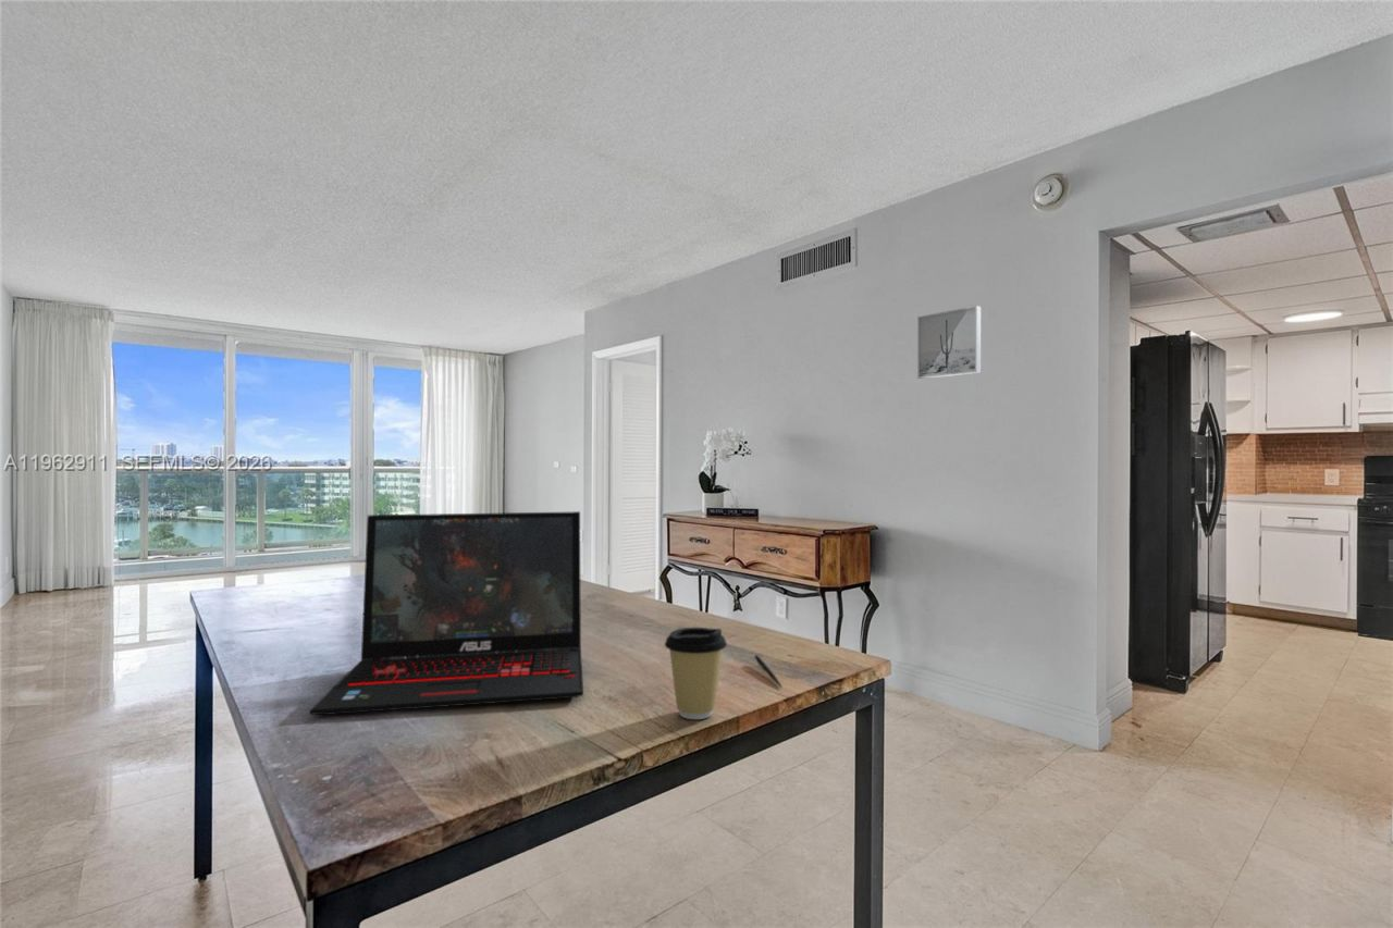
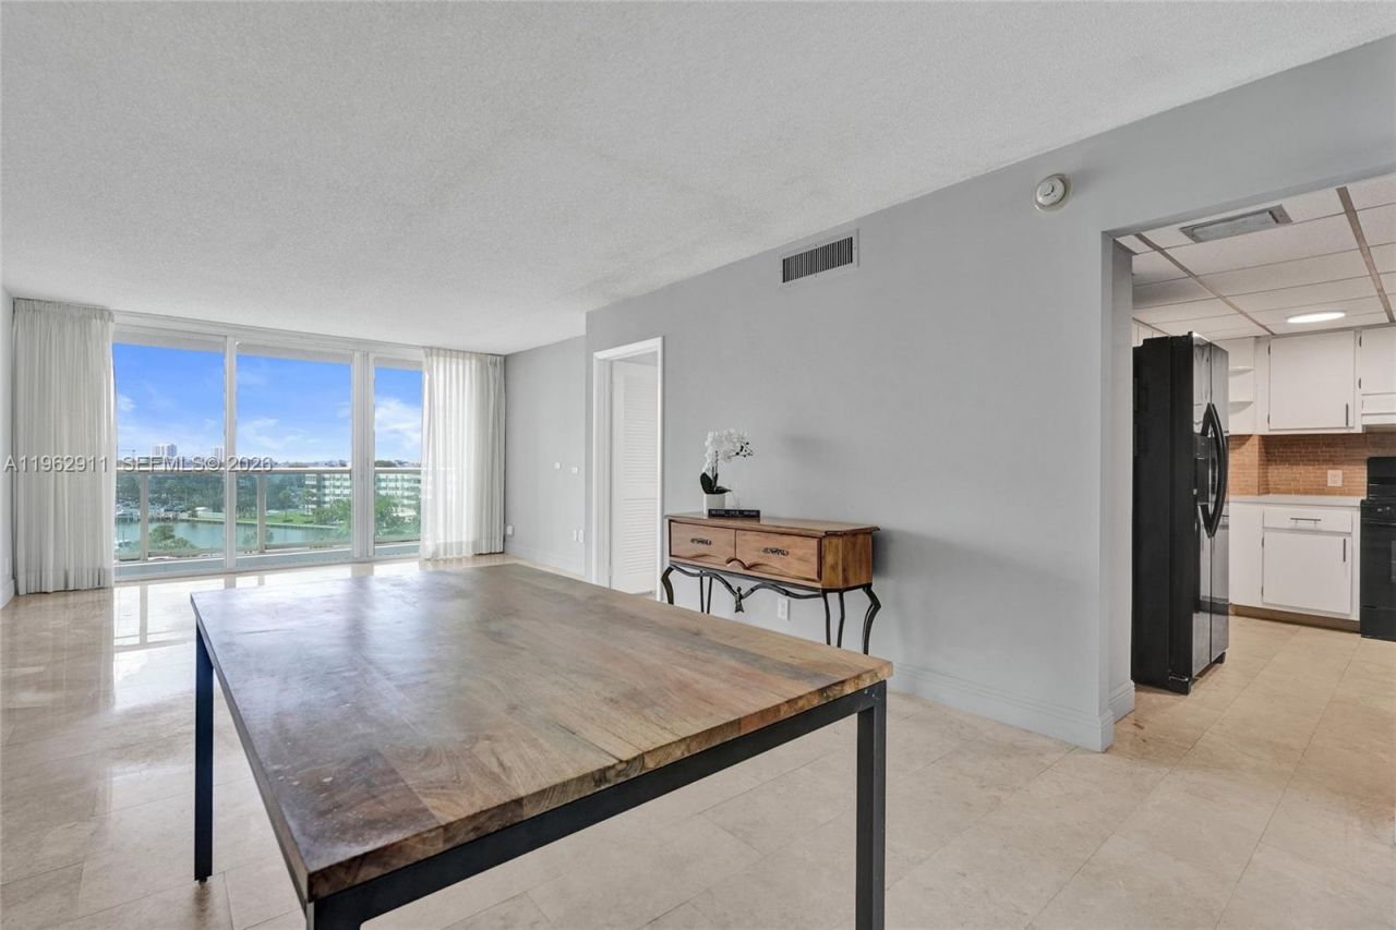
- coffee cup [664,627,728,720]
- laptop [309,510,584,716]
- wall art [916,305,982,380]
- pen [754,654,784,689]
